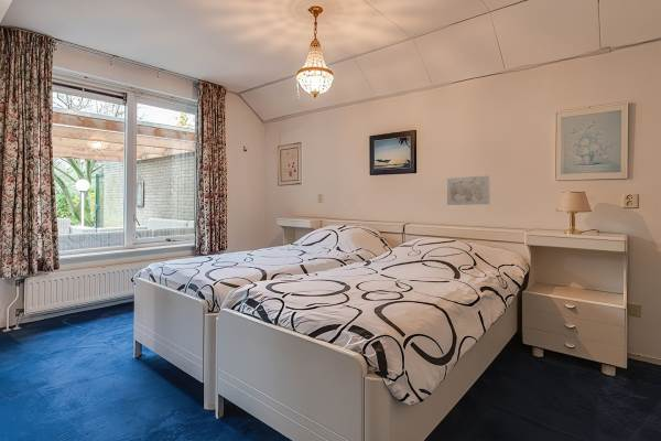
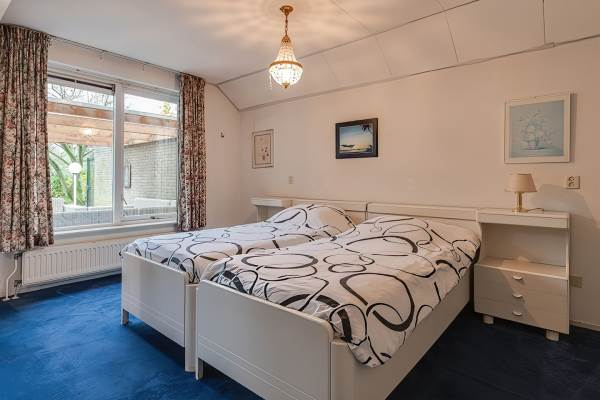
- wall art [446,174,491,206]
